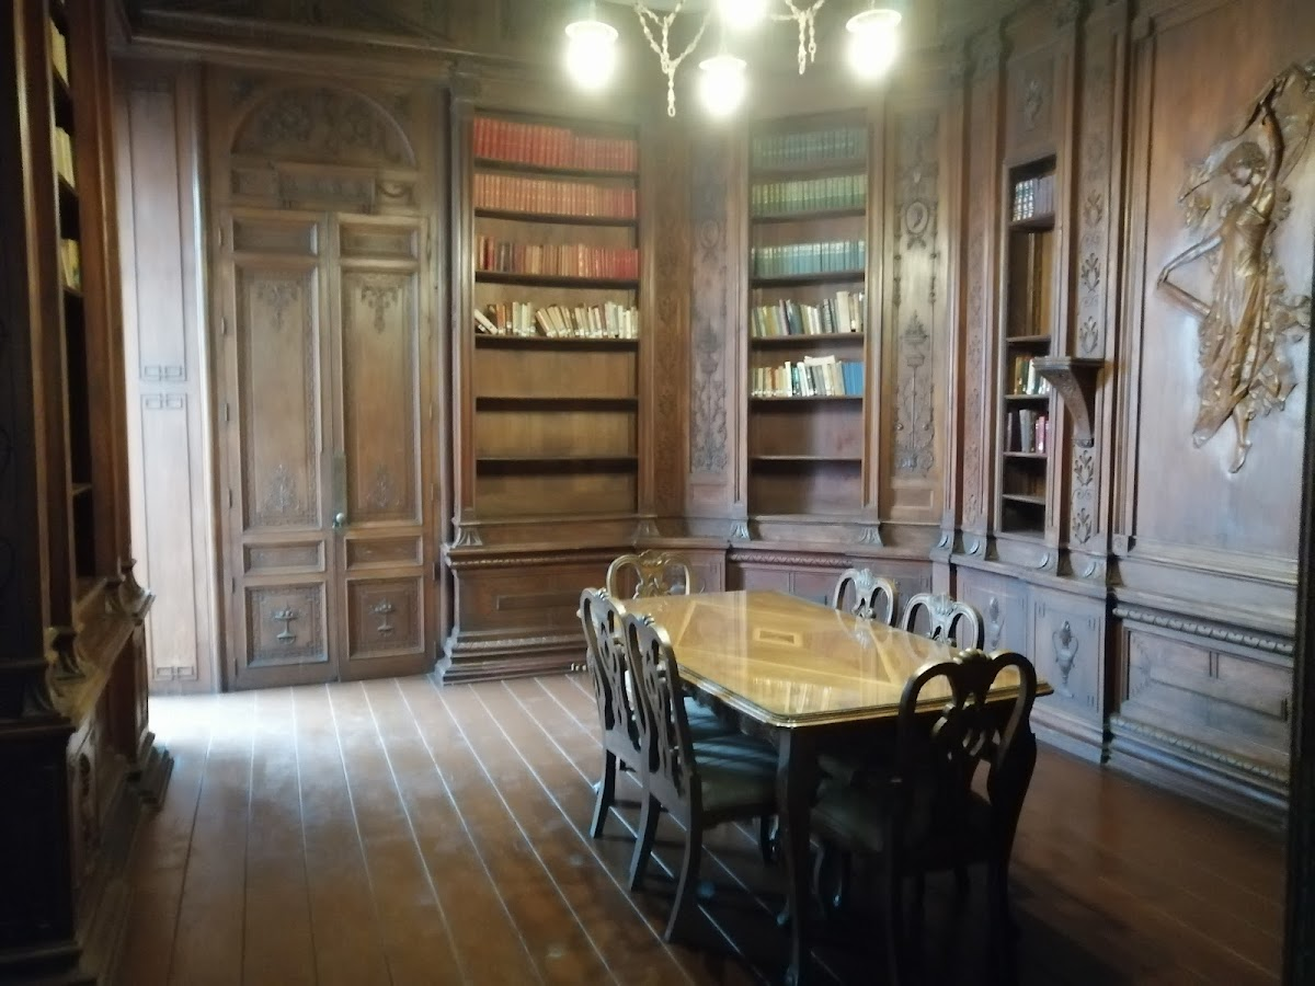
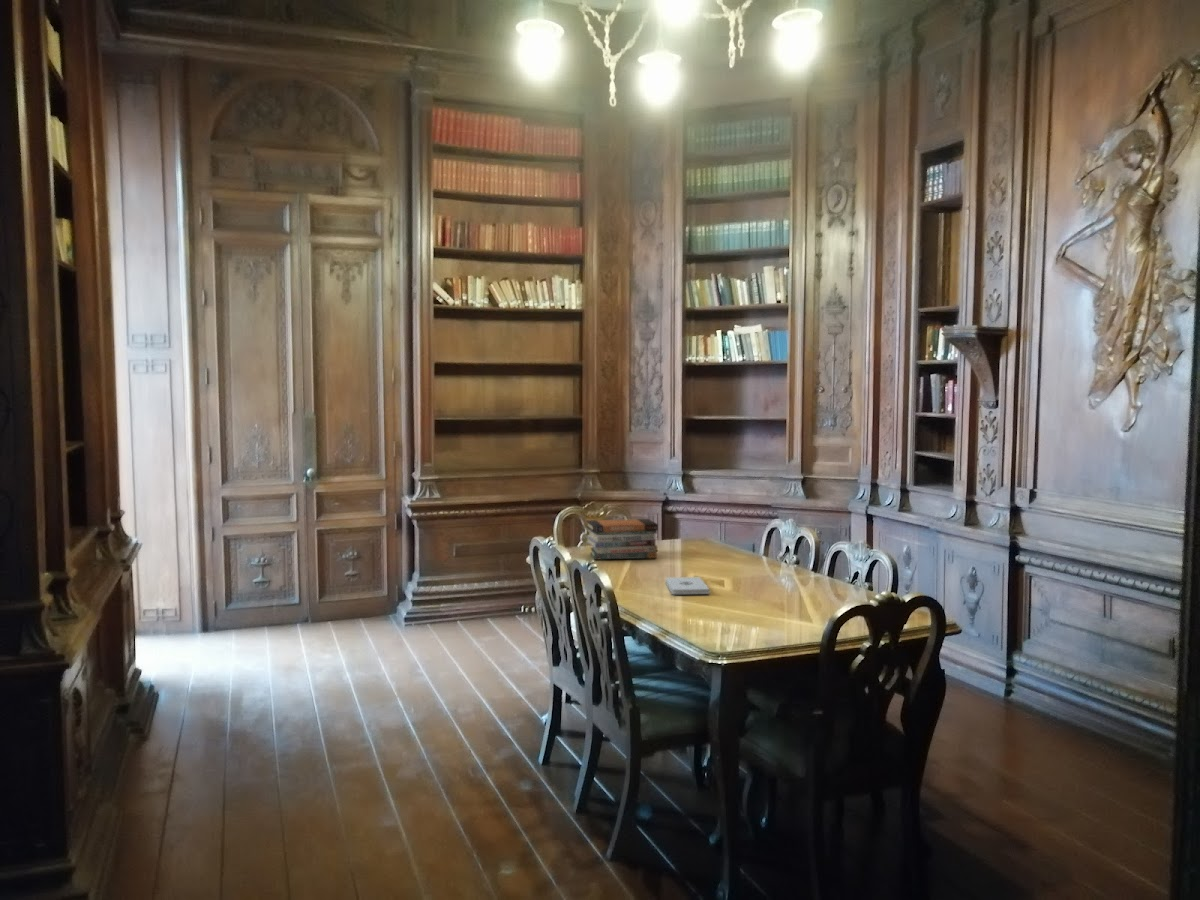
+ notepad [665,576,710,595]
+ book stack [585,518,659,561]
